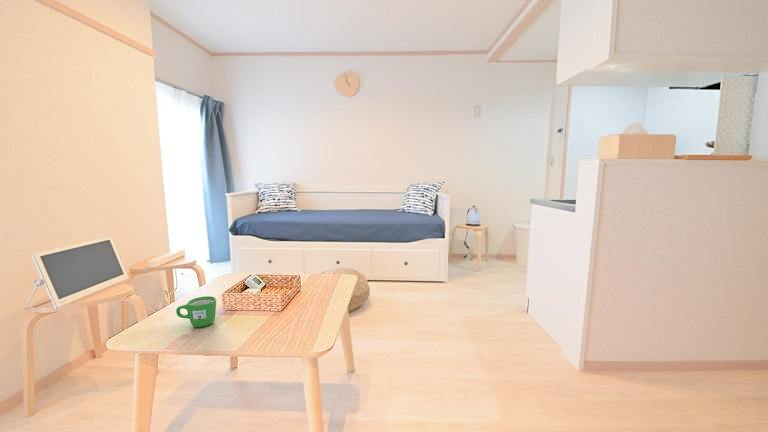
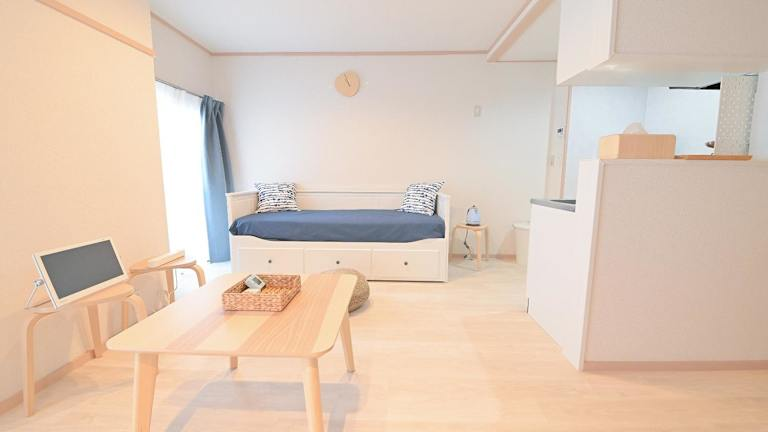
- mug [175,295,217,328]
